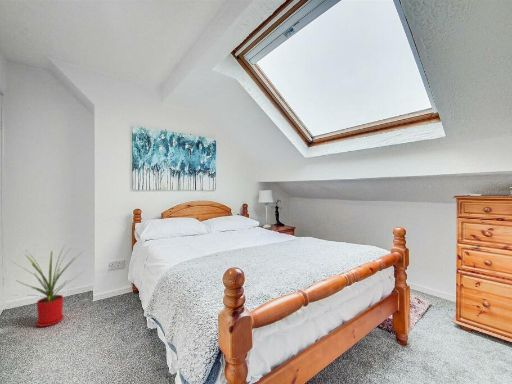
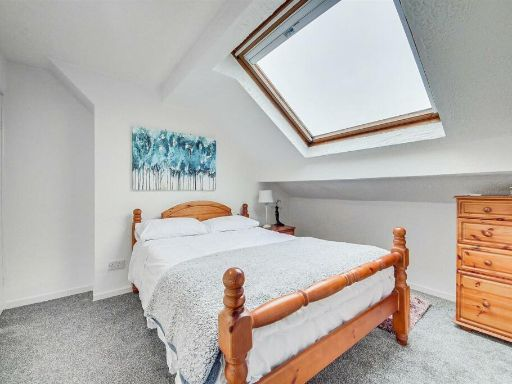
- house plant [12,244,84,328]
